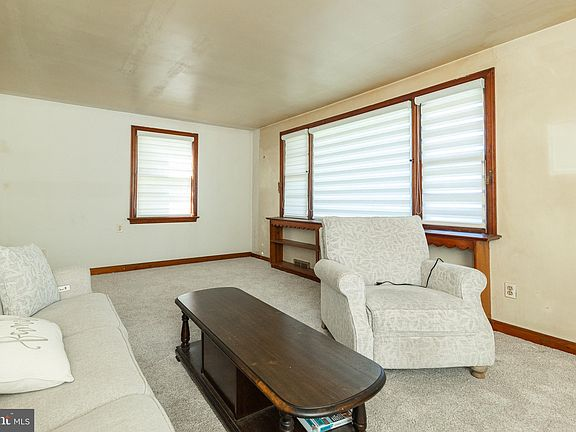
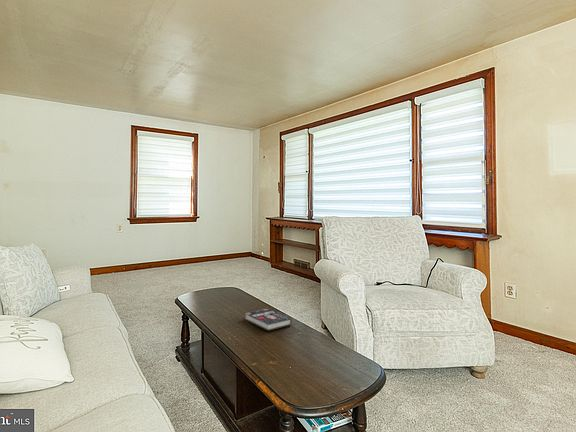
+ book [244,308,293,332]
